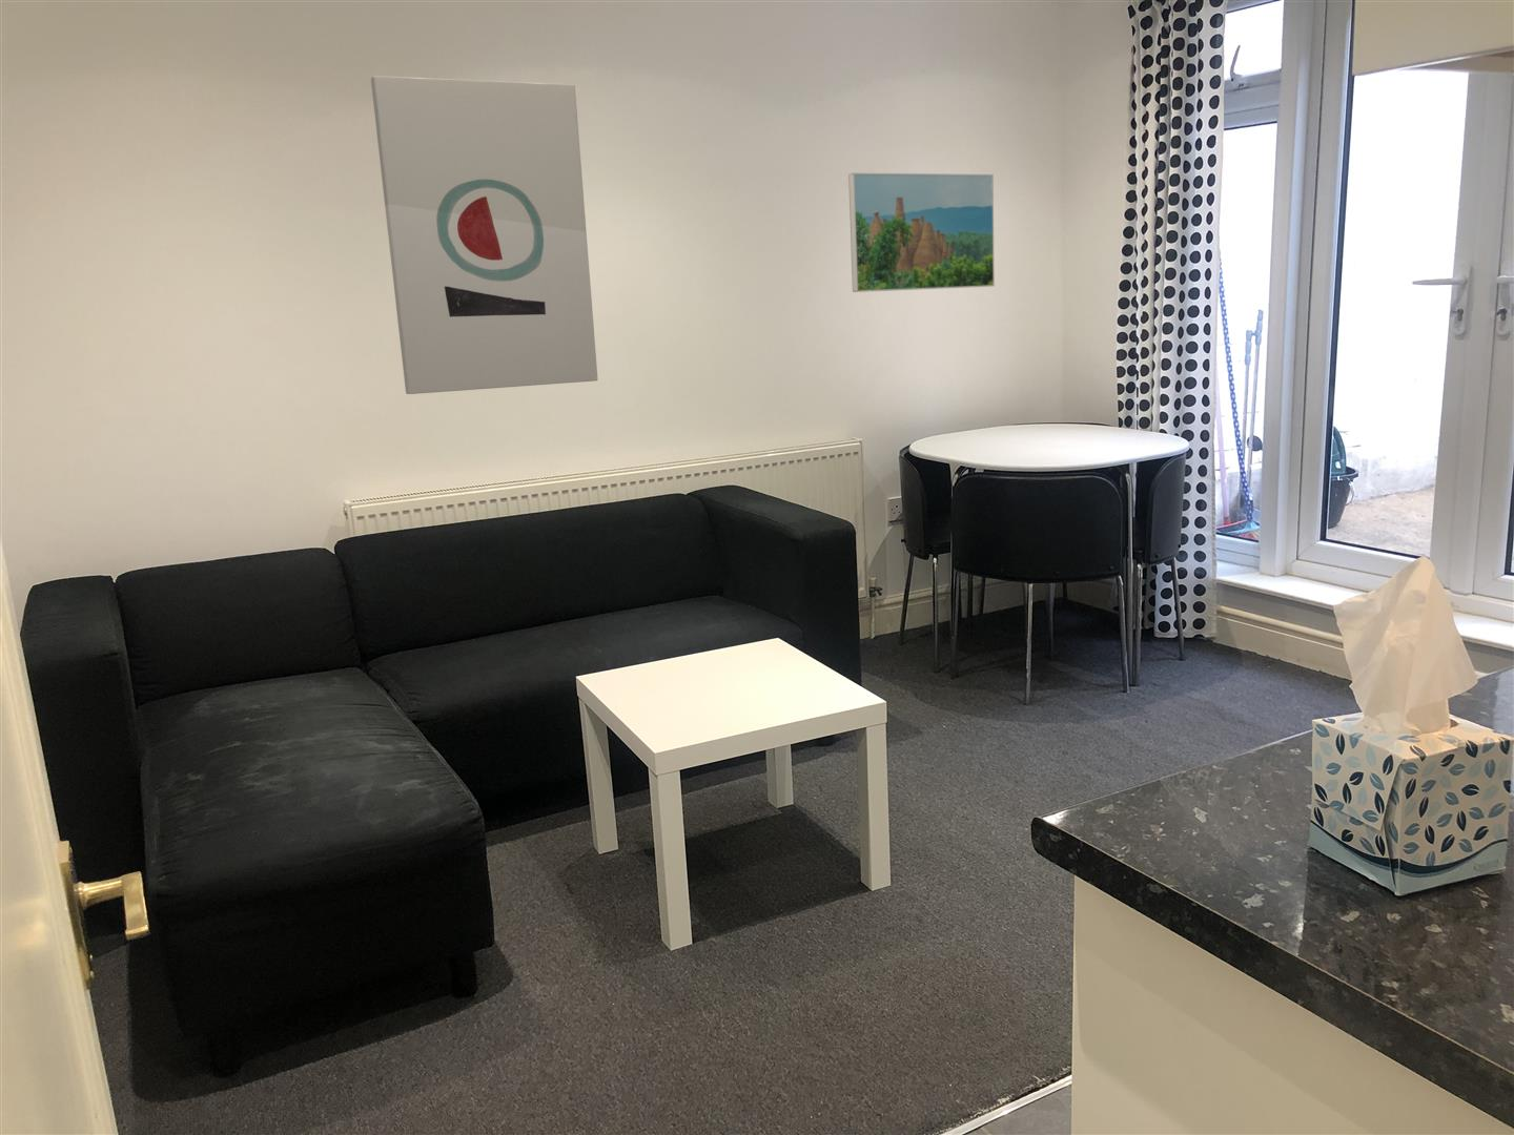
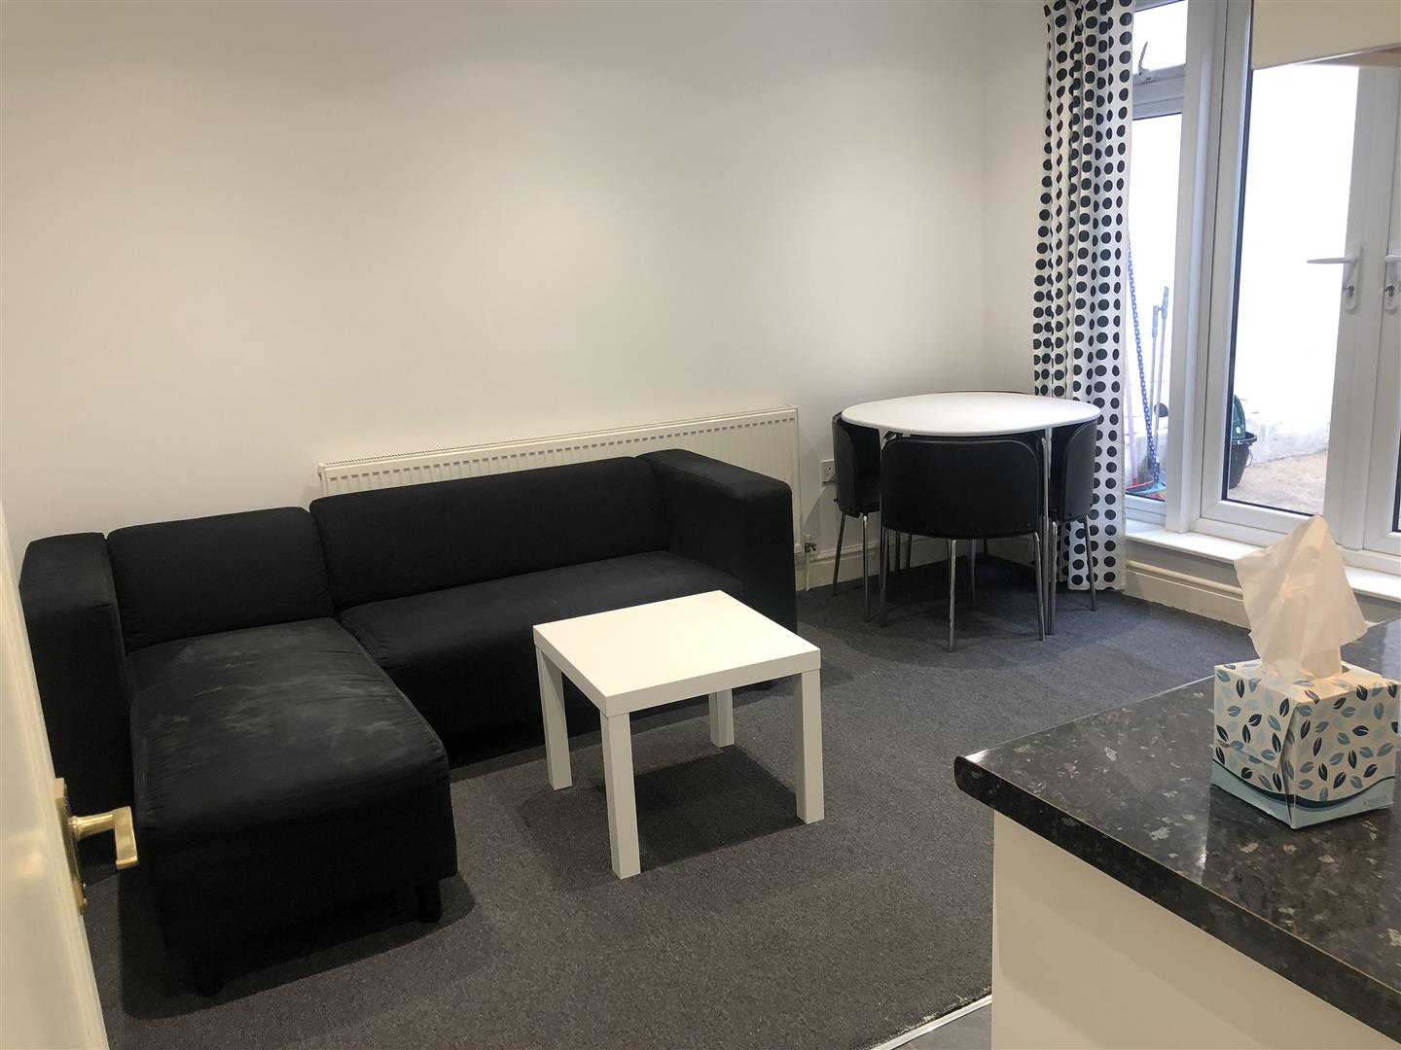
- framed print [848,173,995,293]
- wall art [370,75,600,395]
